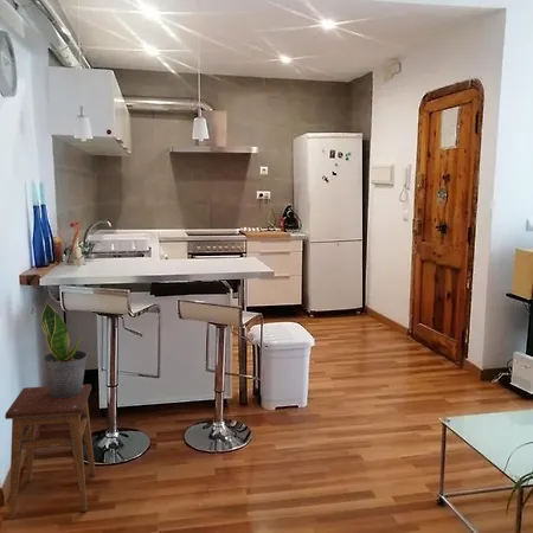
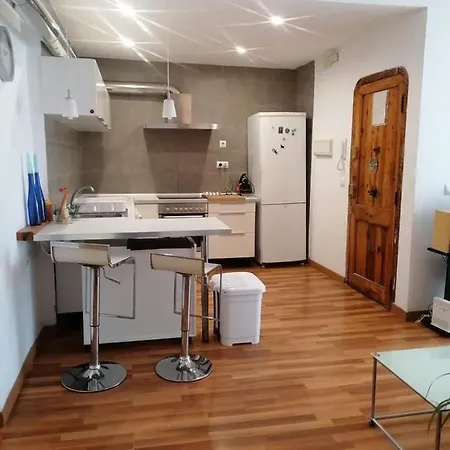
- stool [4,383,96,520]
- potted plant [40,302,89,398]
